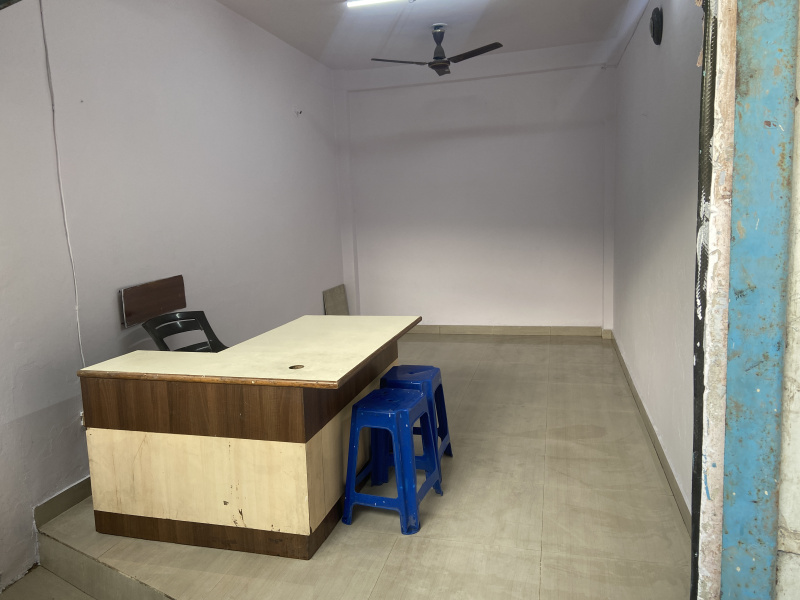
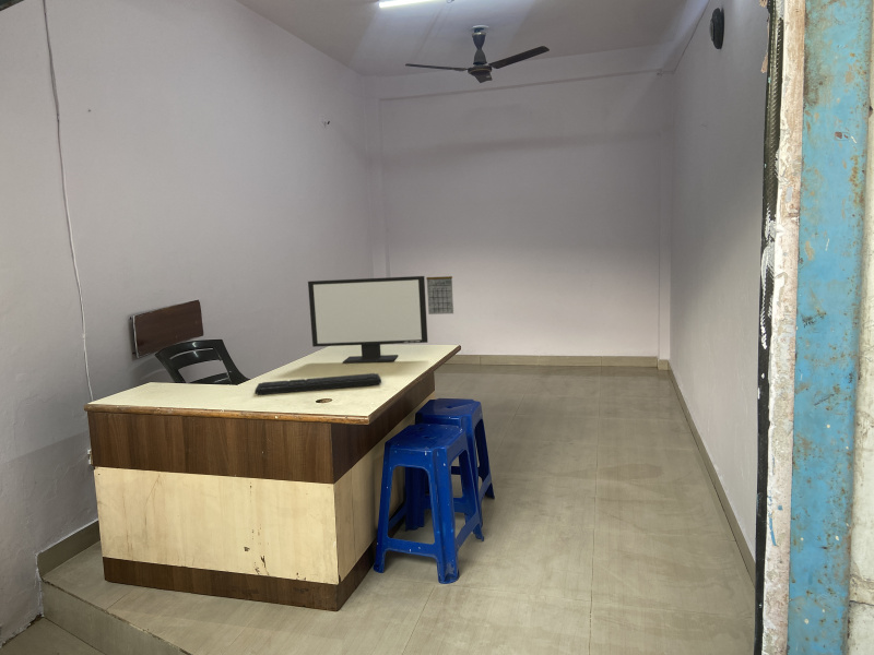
+ keyboard [253,372,382,396]
+ calendar [425,272,454,315]
+ computer monitor [307,275,428,365]
